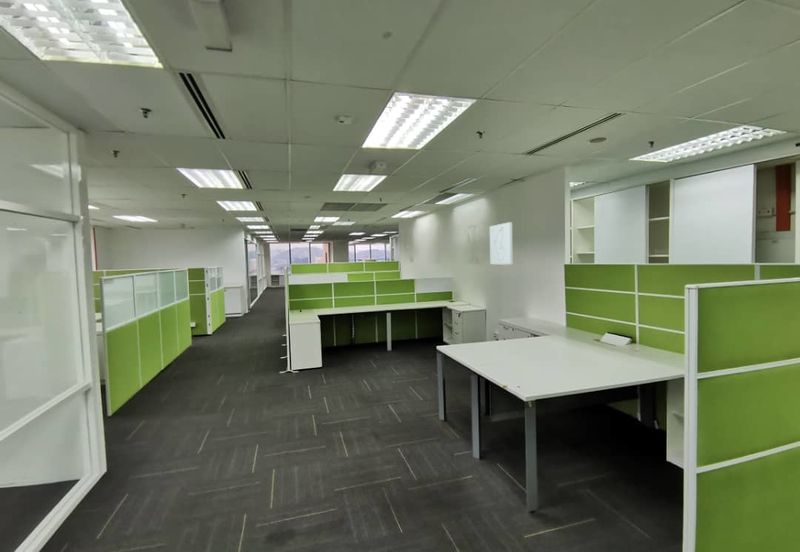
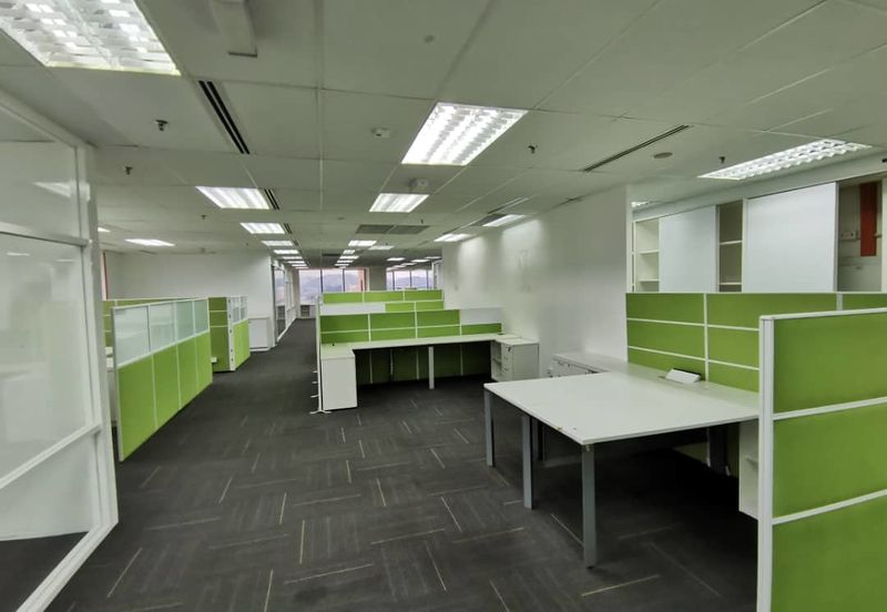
- wall art [489,221,514,265]
